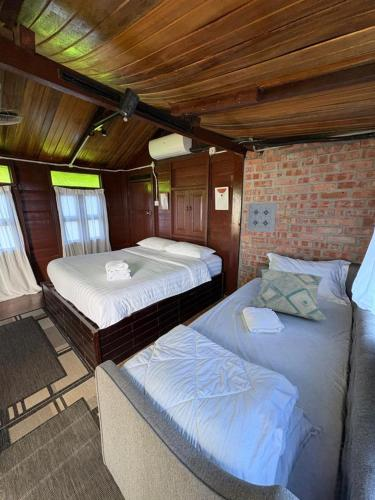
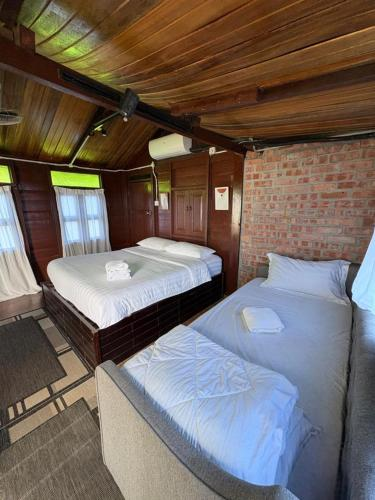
- decorative pillow [248,268,327,321]
- wall art [246,202,278,234]
